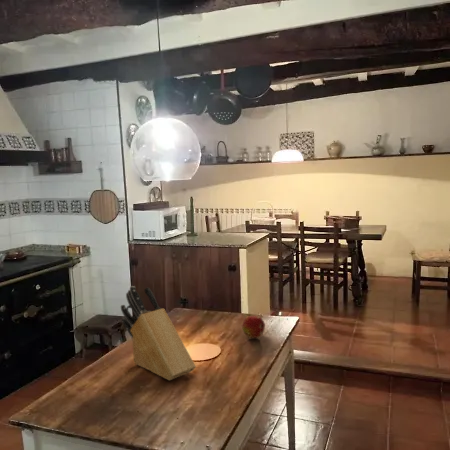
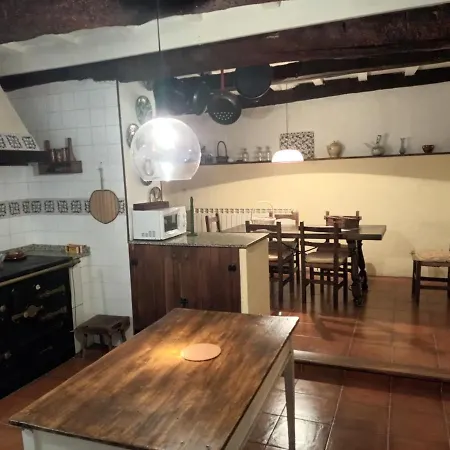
- fruit [241,315,266,339]
- knife block [120,285,197,381]
